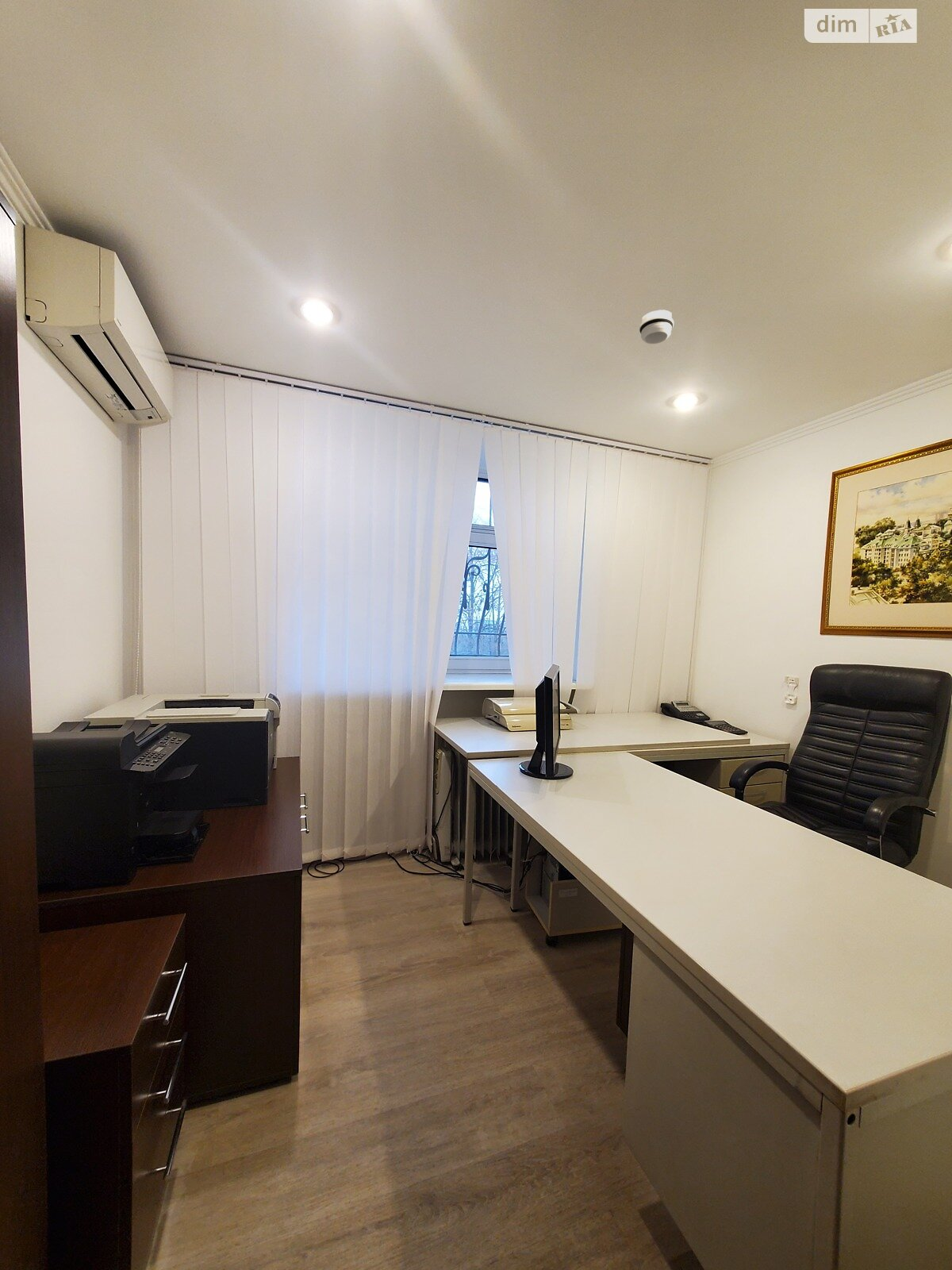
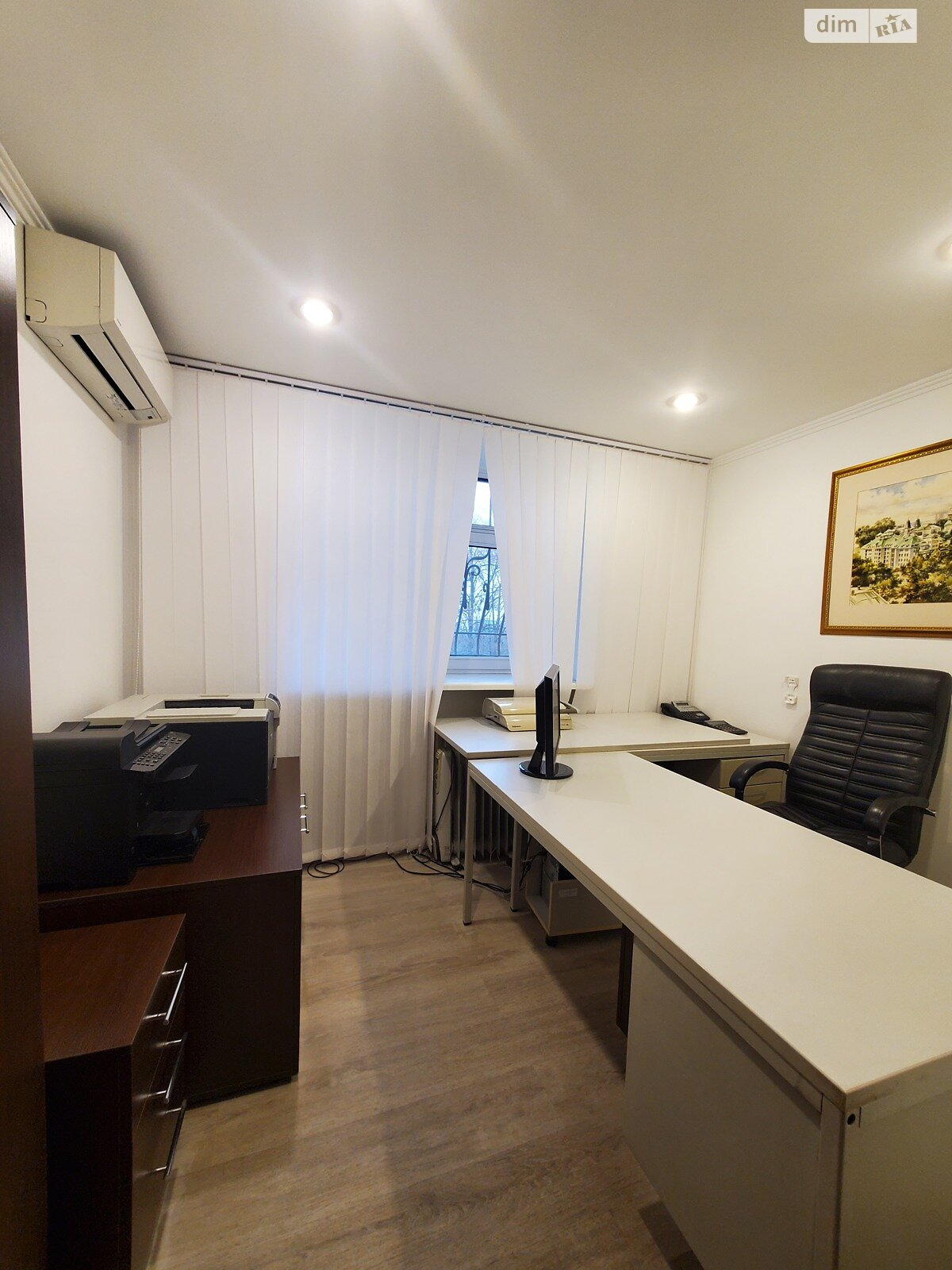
- smoke detector [639,309,674,344]
